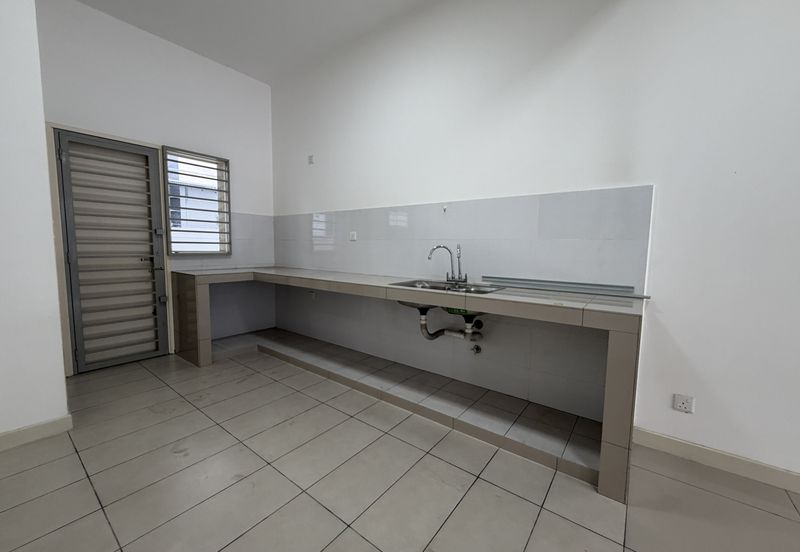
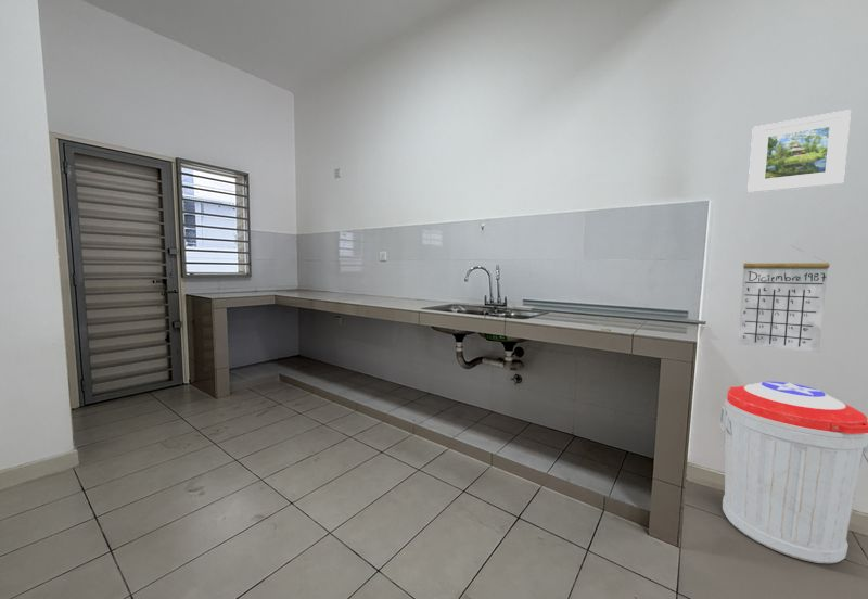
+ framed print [746,109,852,194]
+ trash can [718,381,868,564]
+ calendar [737,245,831,354]
